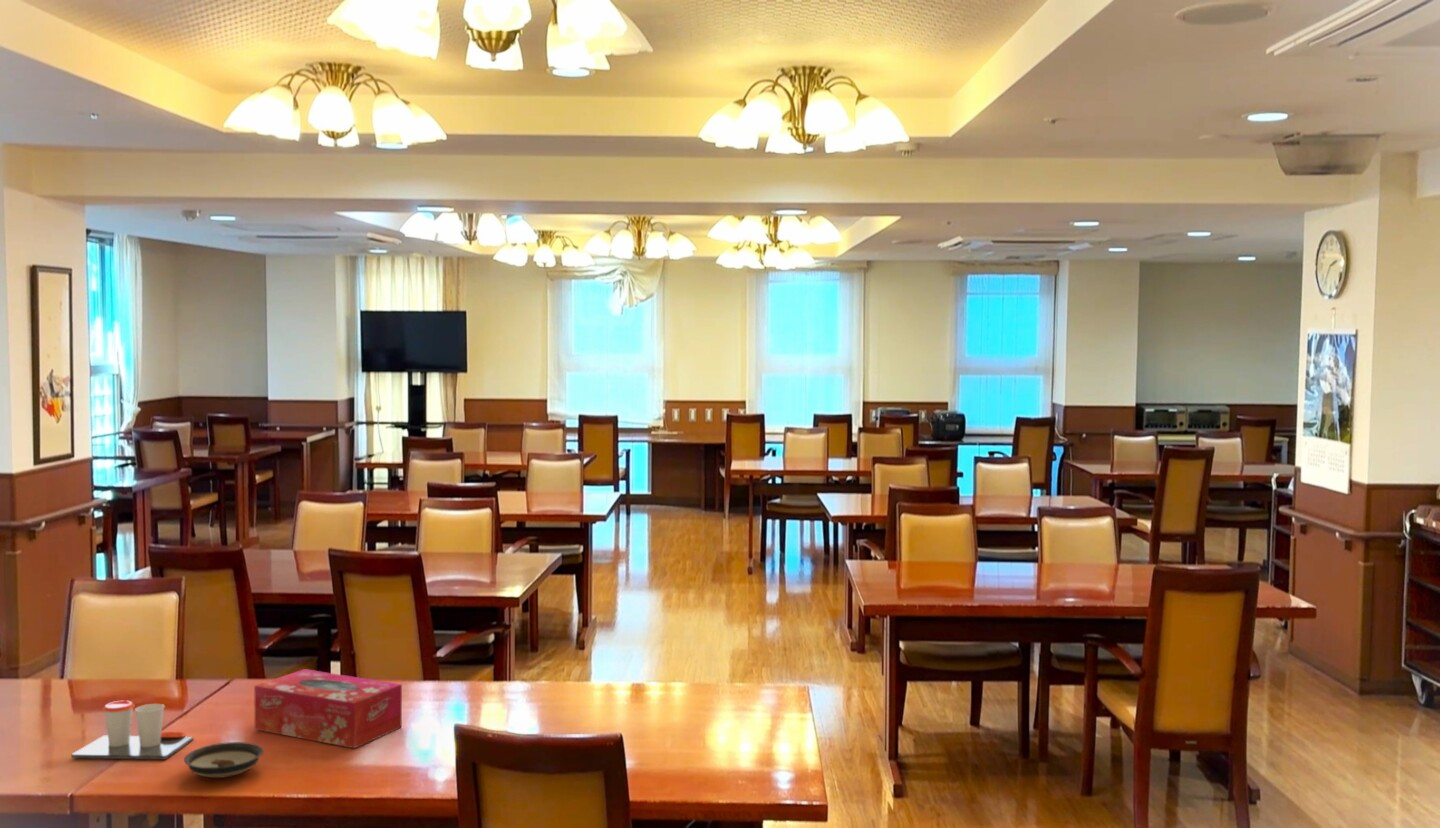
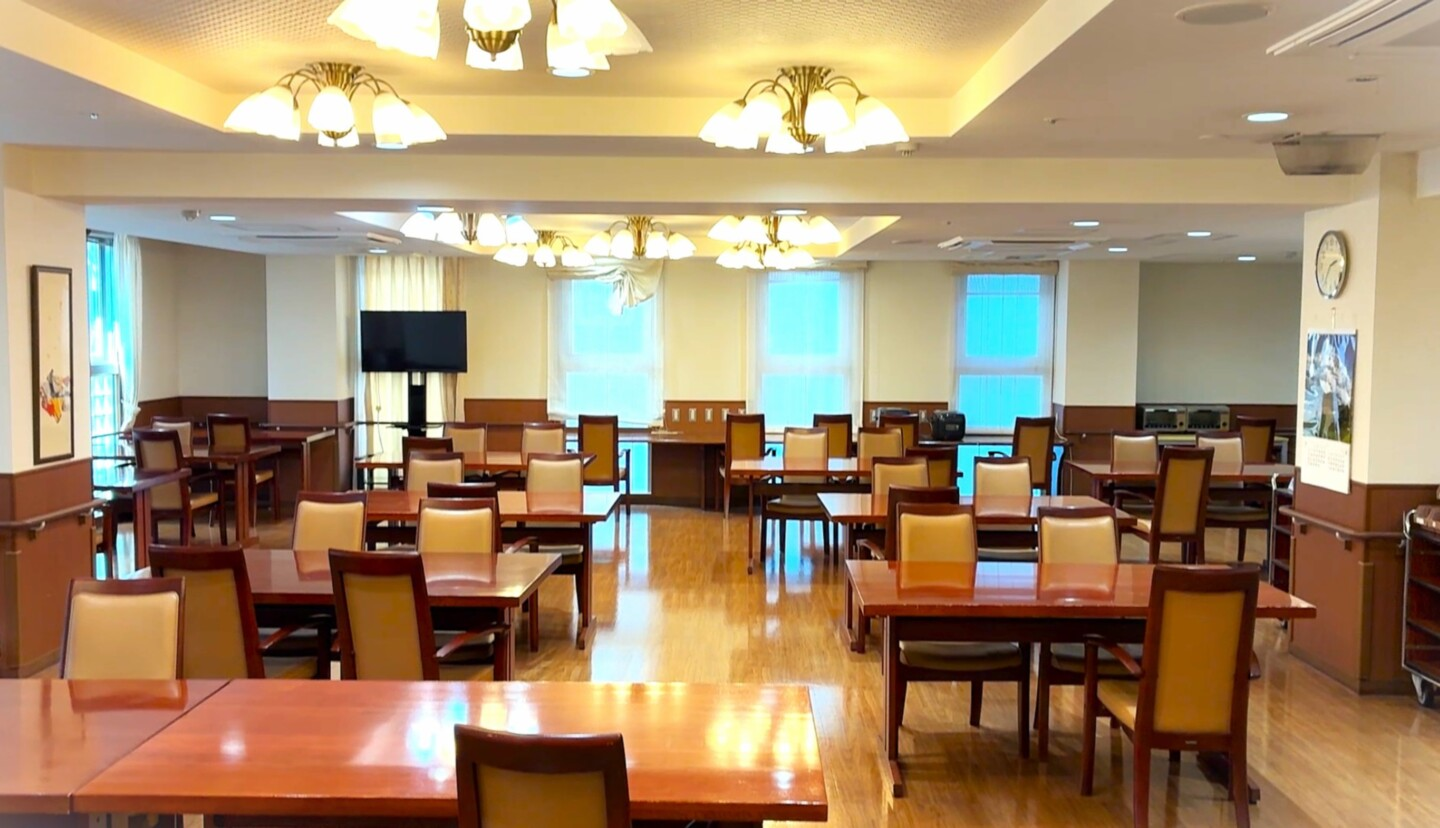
- tissue box [253,668,403,749]
- cup [70,700,194,760]
- saucer [183,741,265,779]
